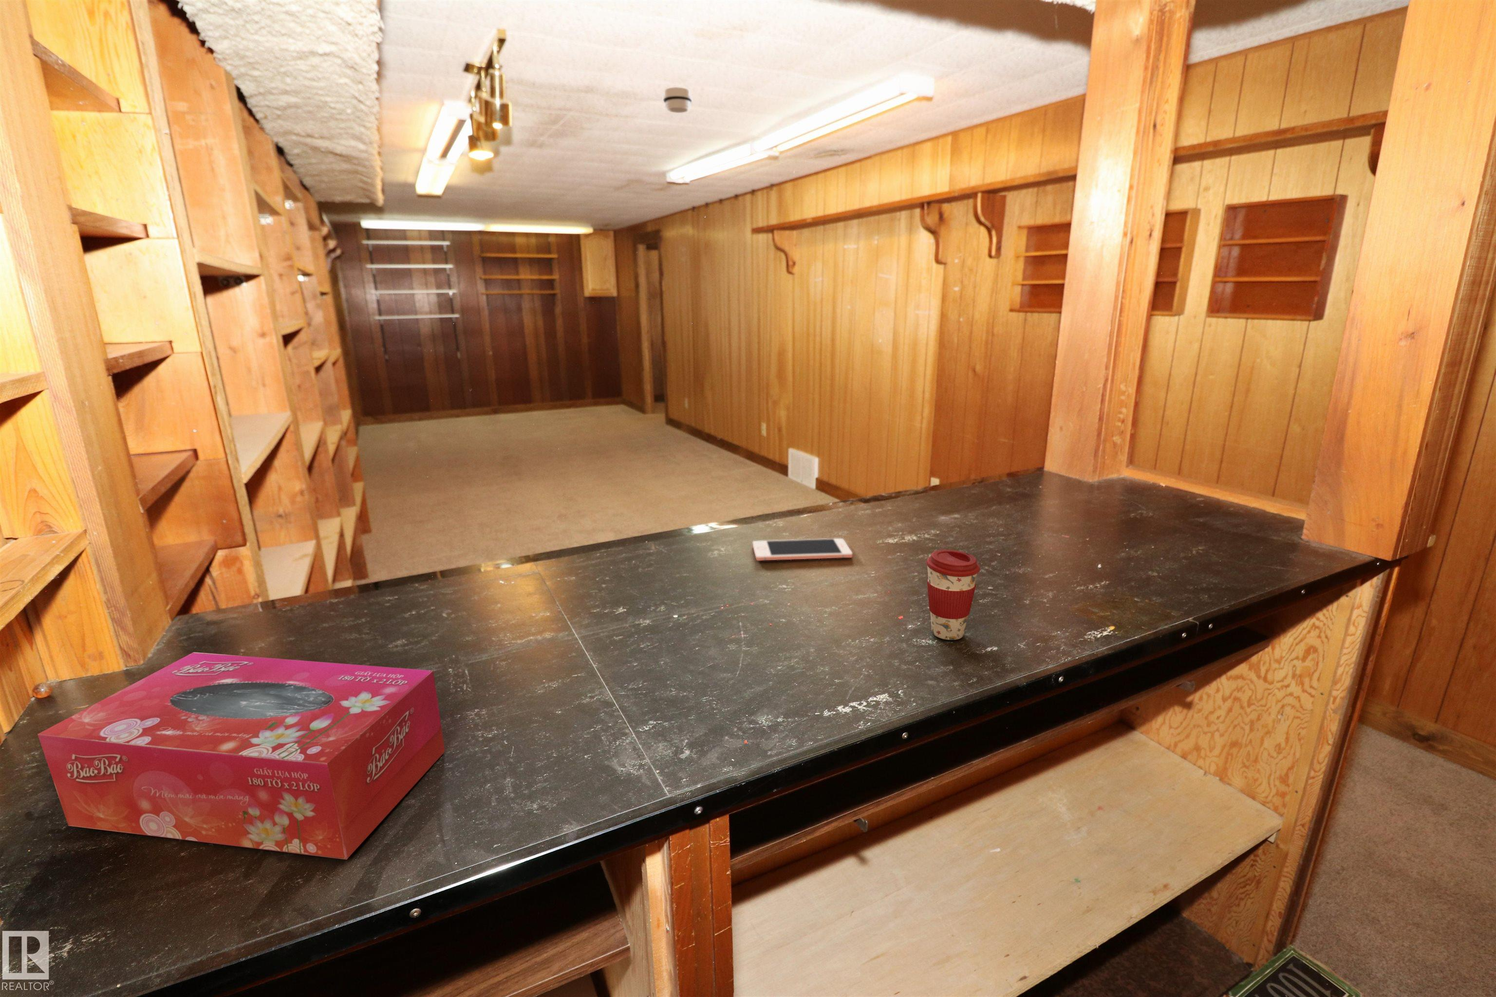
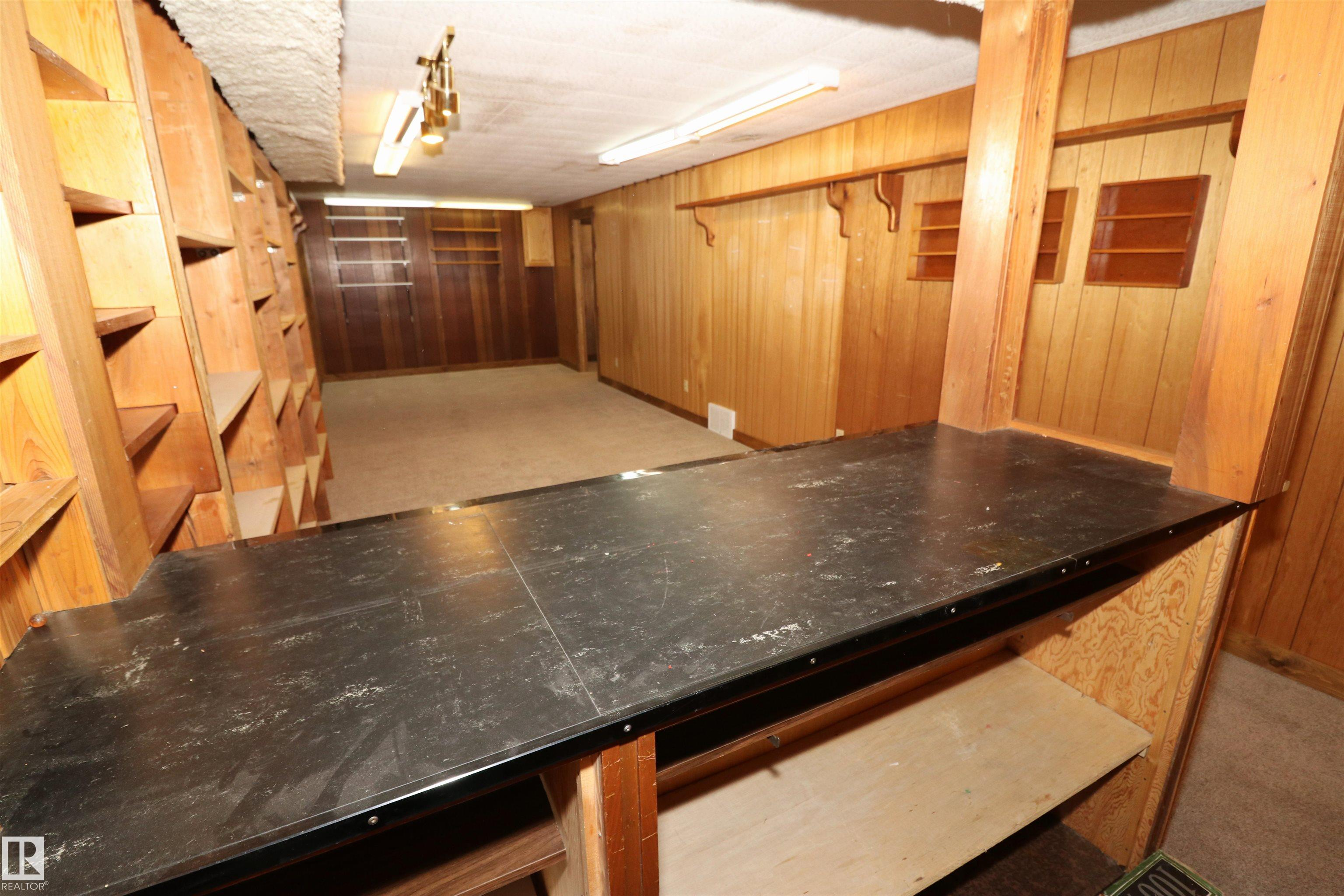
- coffee cup [926,549,981,641]
- cell phone [752,537,854,561]
- tissue box [37,652,445,860]
- smoke detector [662,87,692,113]
